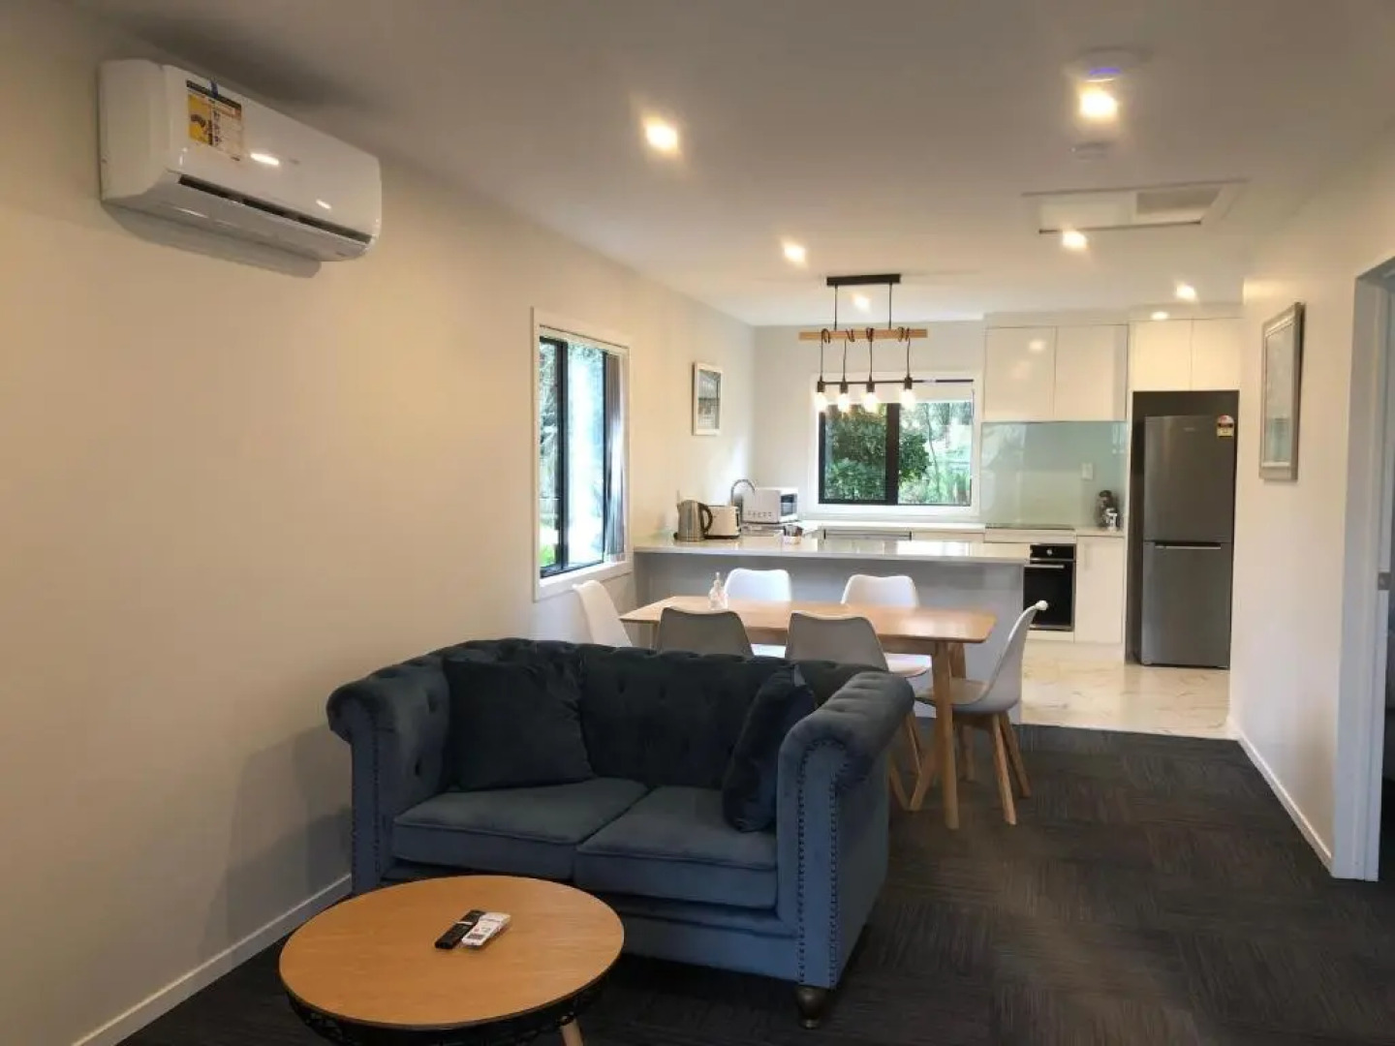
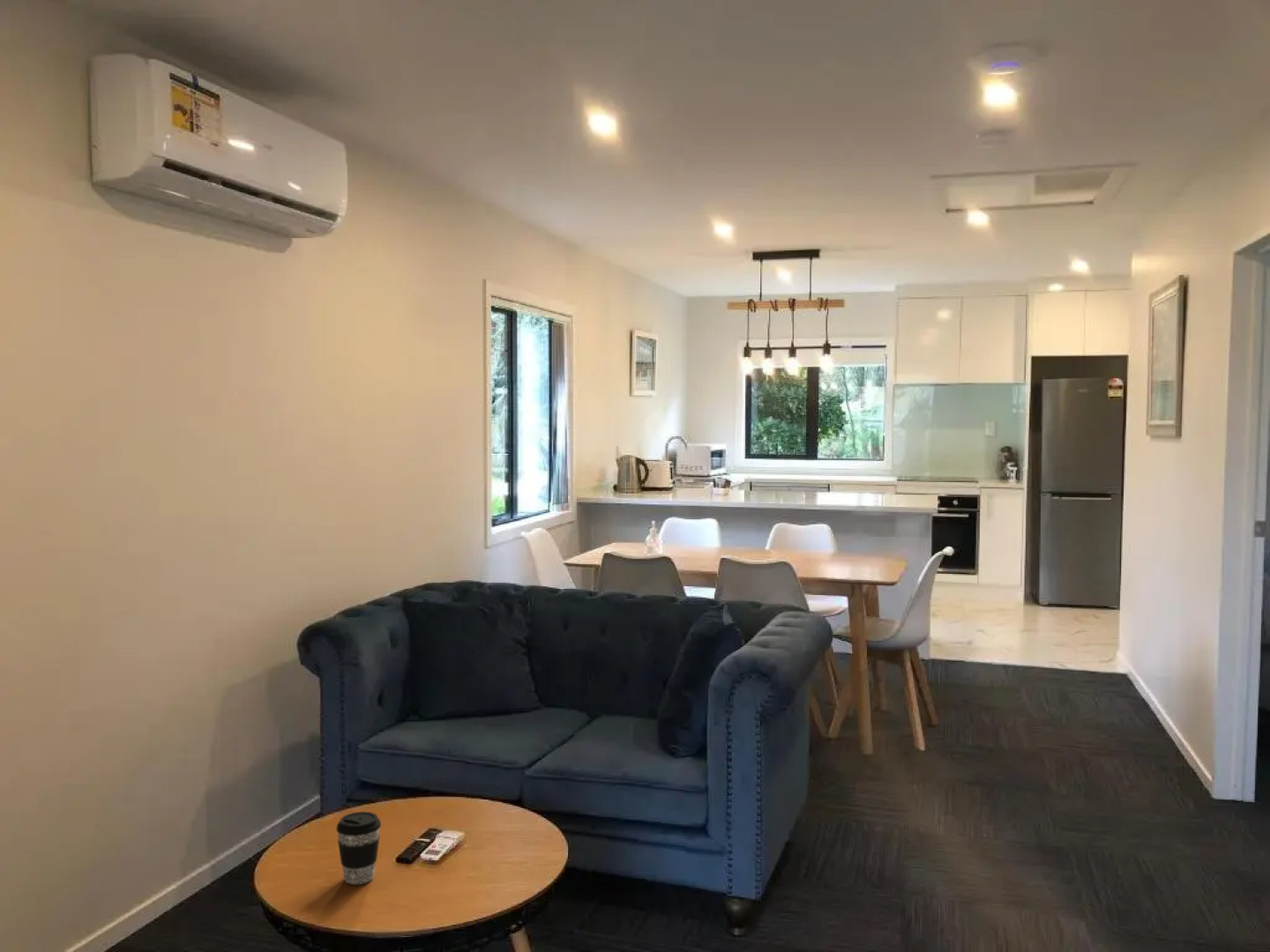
+ coffee cup [335,811,382,885]
